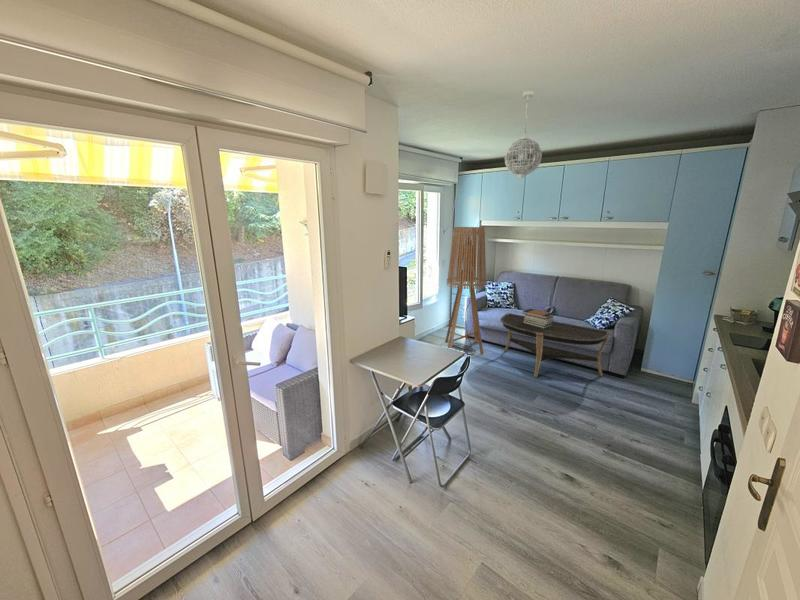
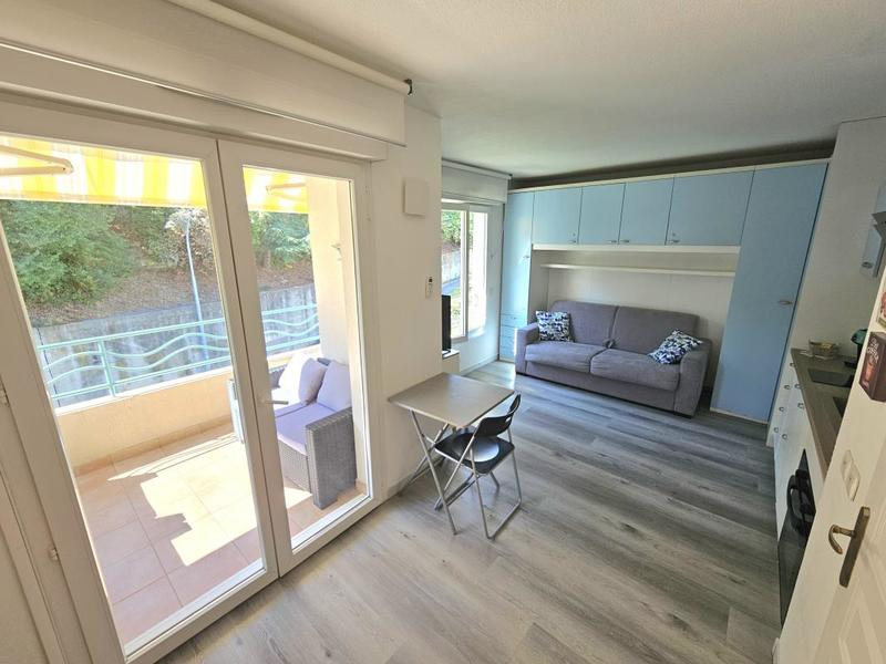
- book stack [521,308,555,329]
- floor lamp [444,226,488,356]
- pendant light [504,90,543,182]
- coffee table [499,312,613,378]
